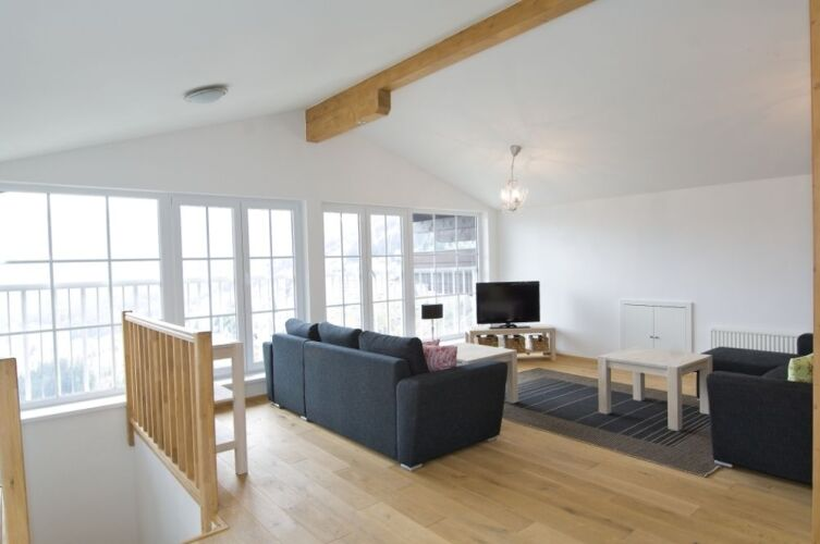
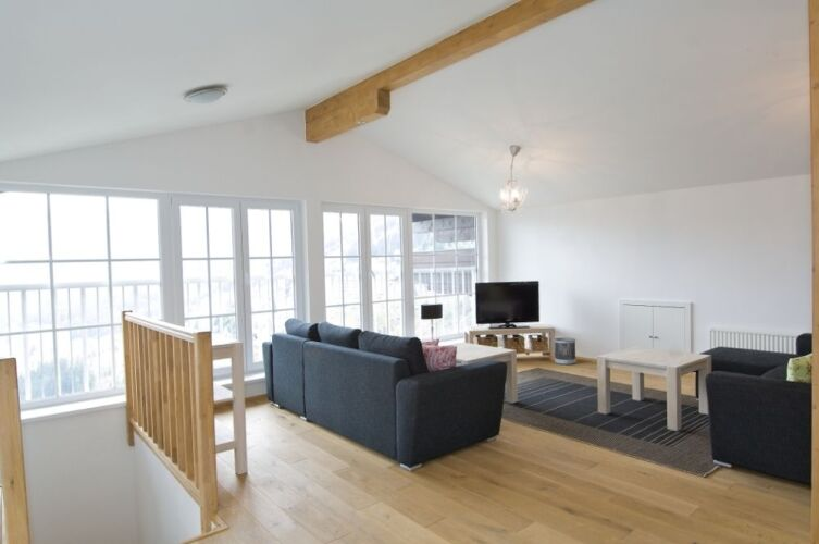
+ wastebasket [554,337,578,366]
